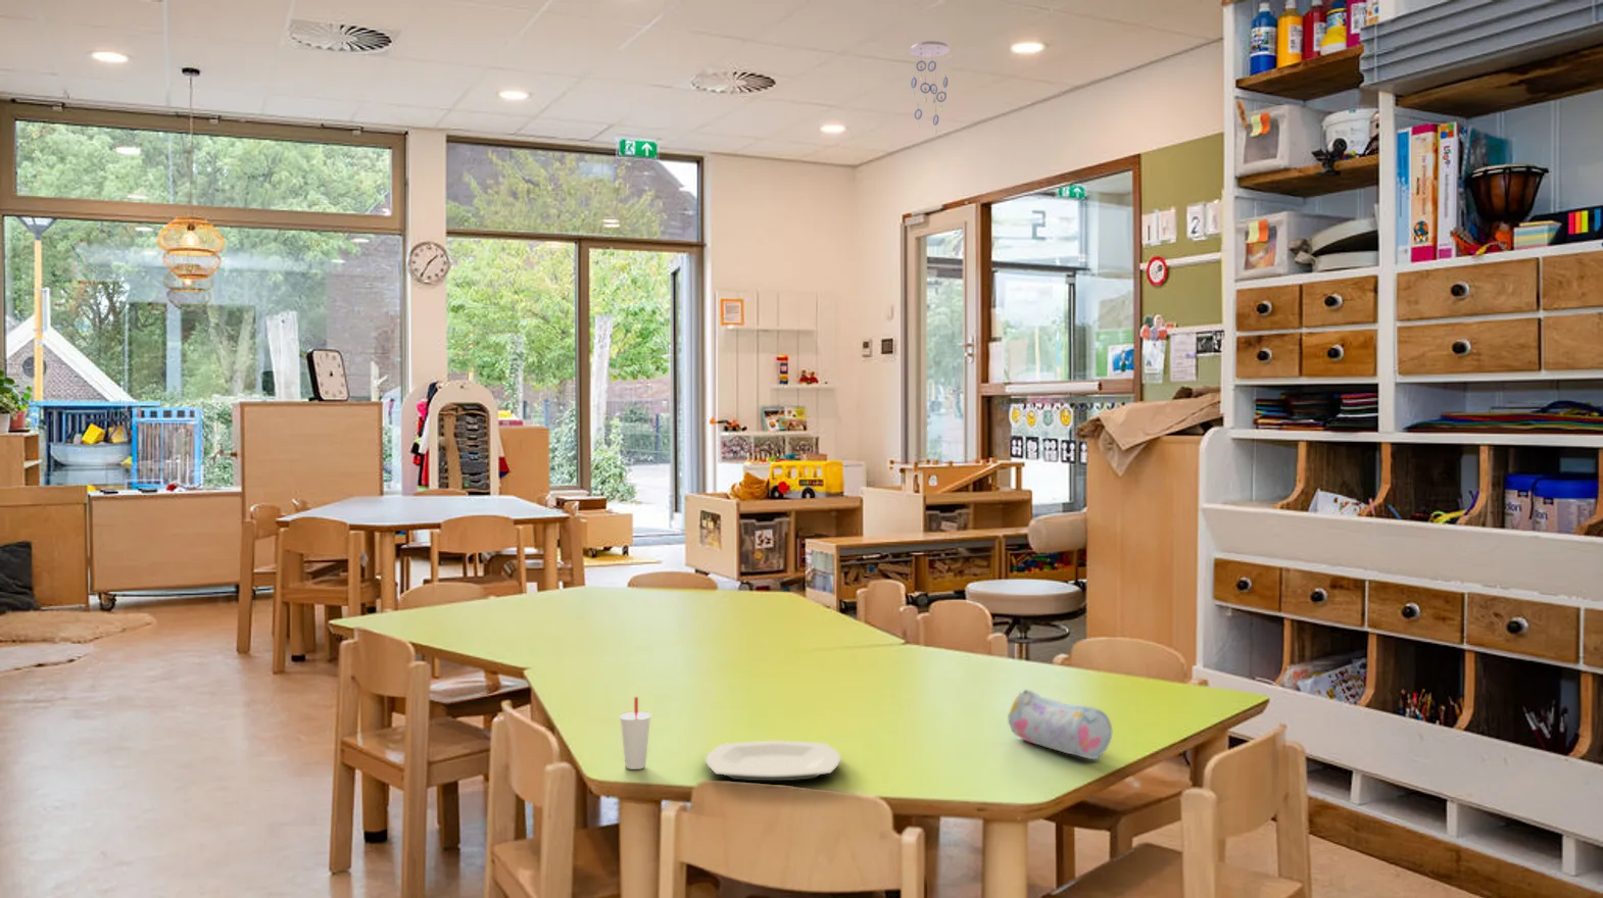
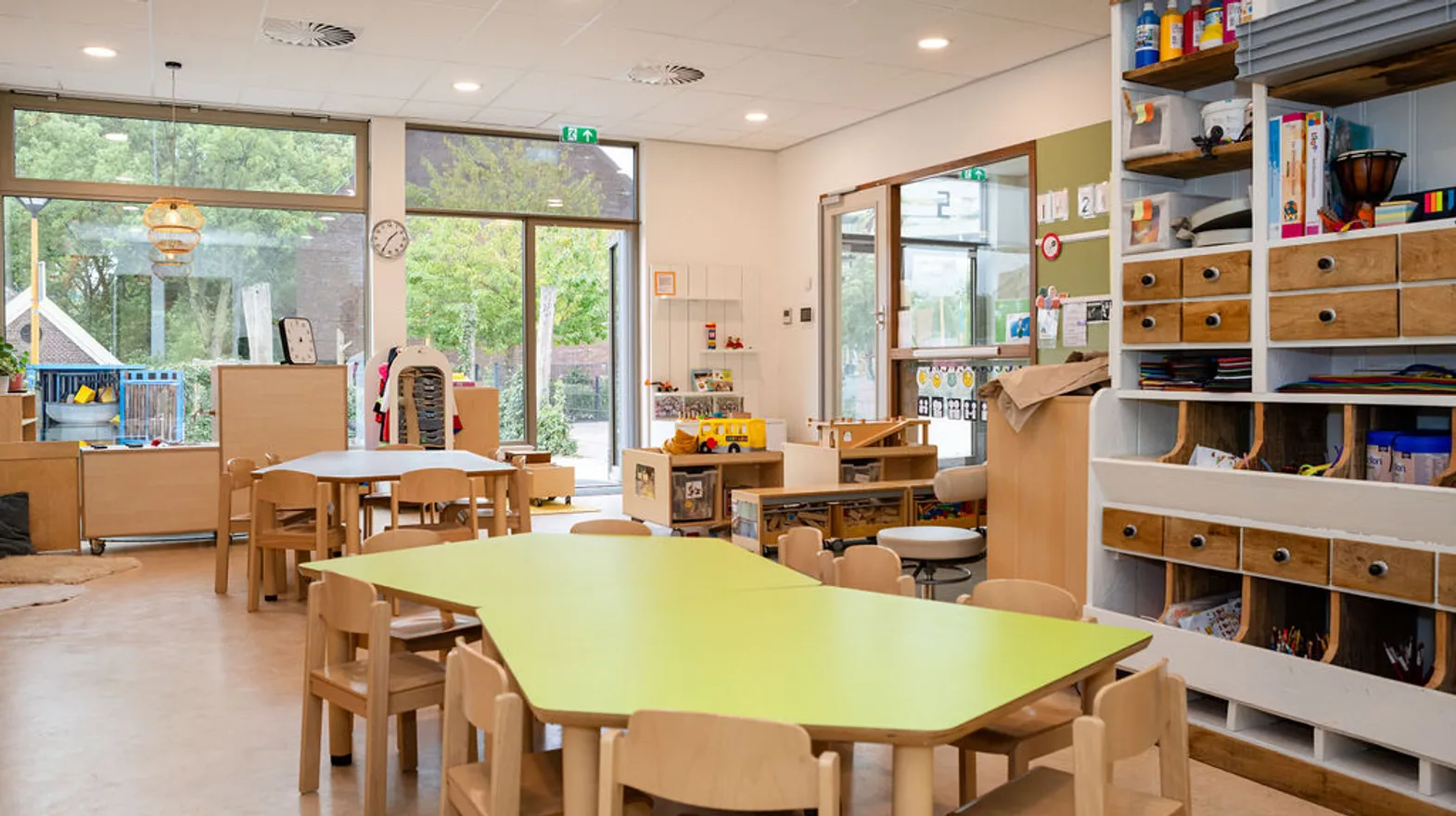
- pencil case [1007,689,1113,760]
- ceiling mobile [907,40,951,135]
- plate [705,740,842,781]
- cup [619,696,653,770]
